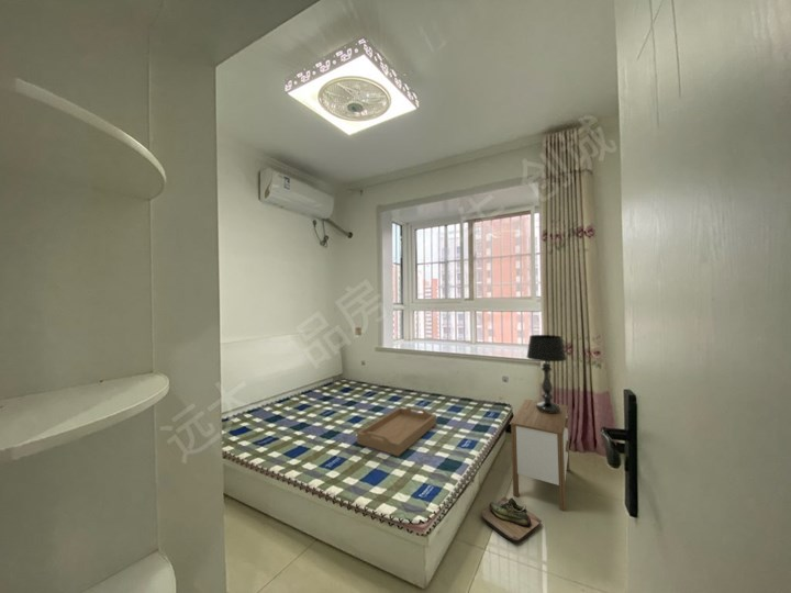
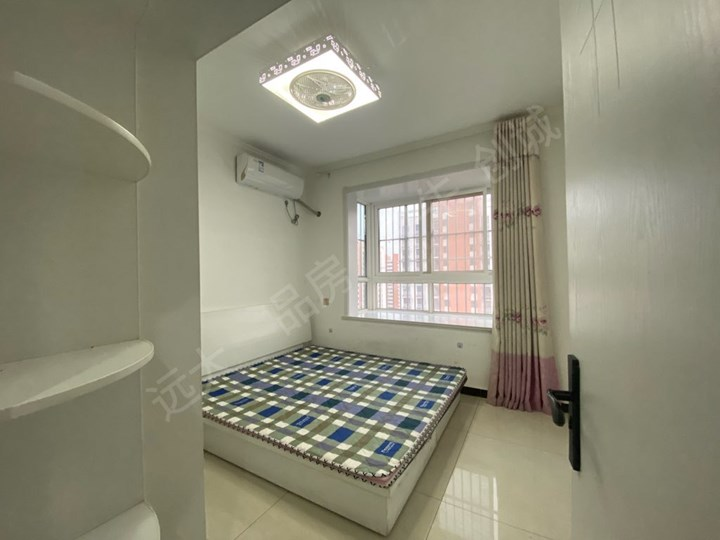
- shoe [480,496,543,542]
- serving tray [356,405,437,457]
- nightstand [510,399,570,513]
- table lamp [526,334,568,413]
